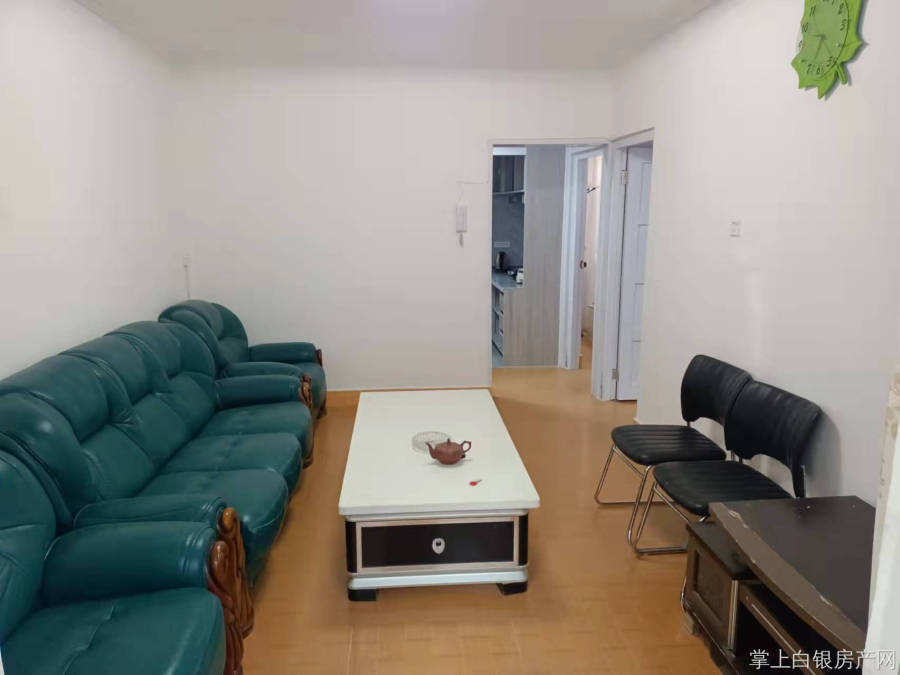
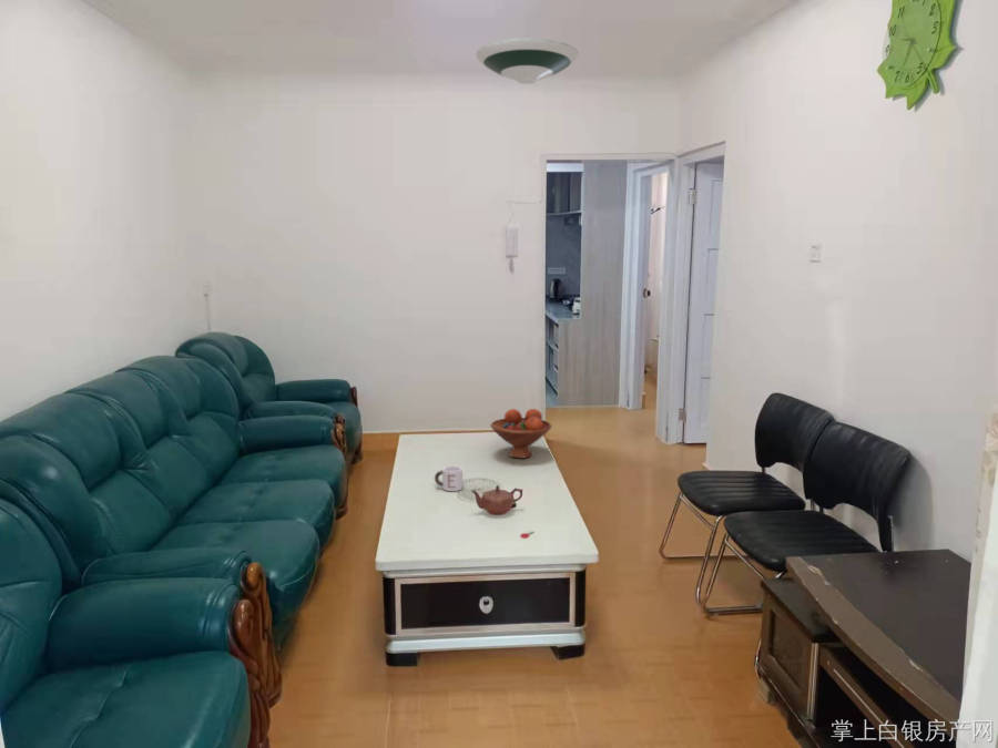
+ mug [434,465,464,492]
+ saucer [475,38,580,85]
+ fruit bowl [489,408,552,460]
